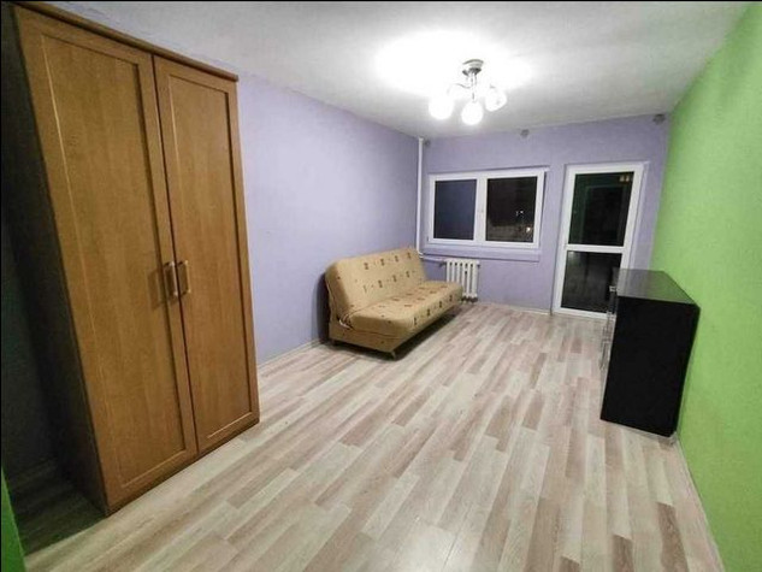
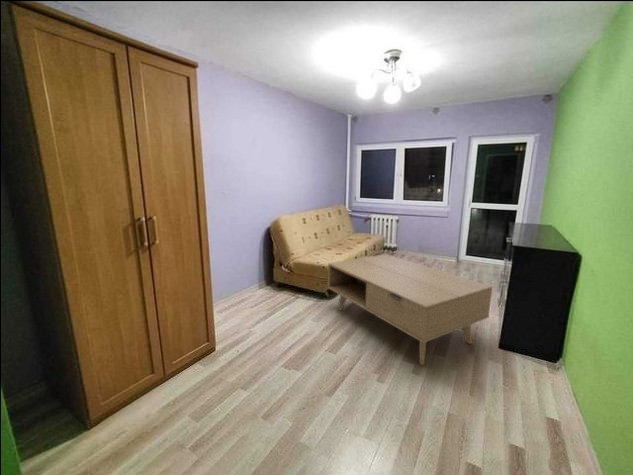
+ coffee table [327,253,493,366]
